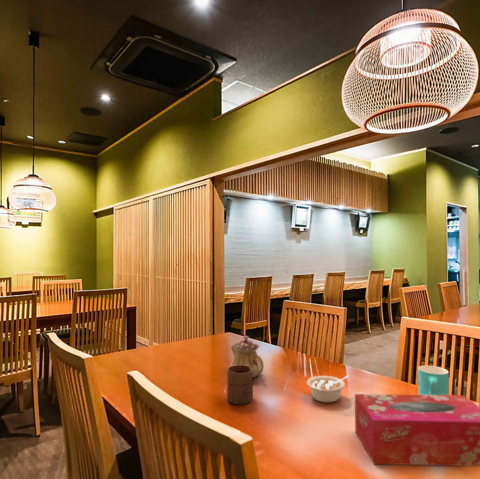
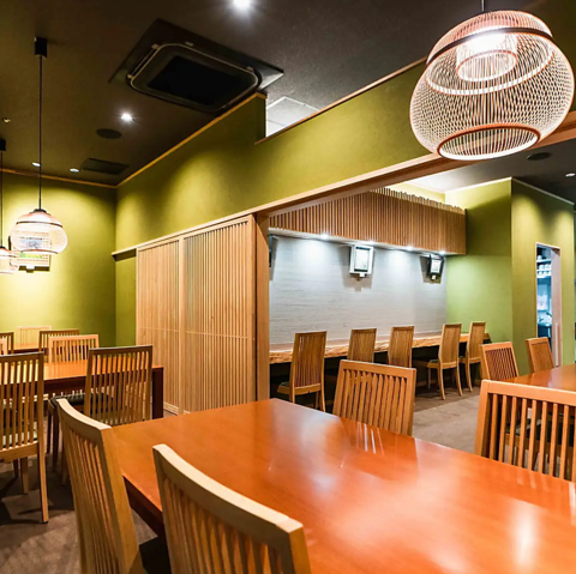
- cup [417,365,450,395]
- legume [306,375,350,403]
- teapot [230,335,265,379]
- tissue box [354,393,480,467]
- cup [226,365,254,405]
